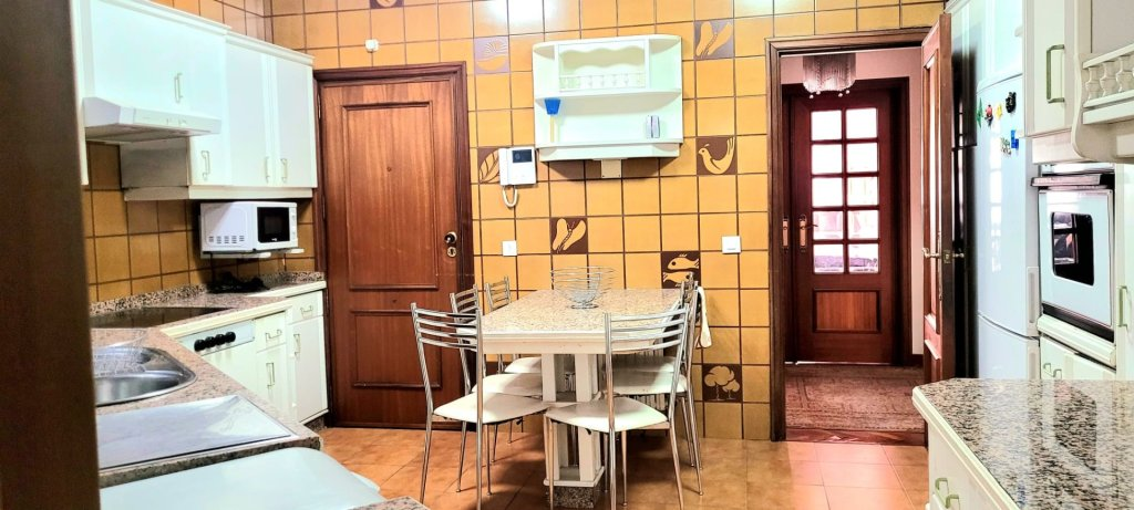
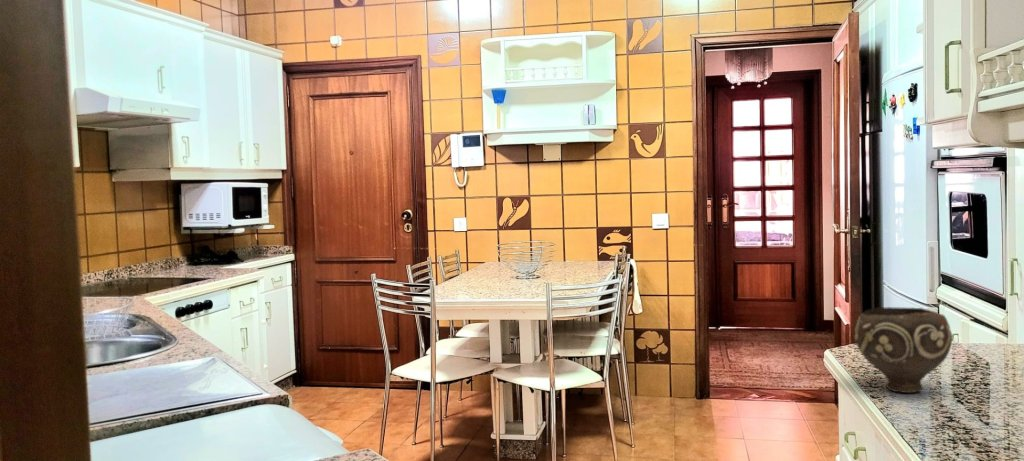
+ bowl [854,306,953,394]
